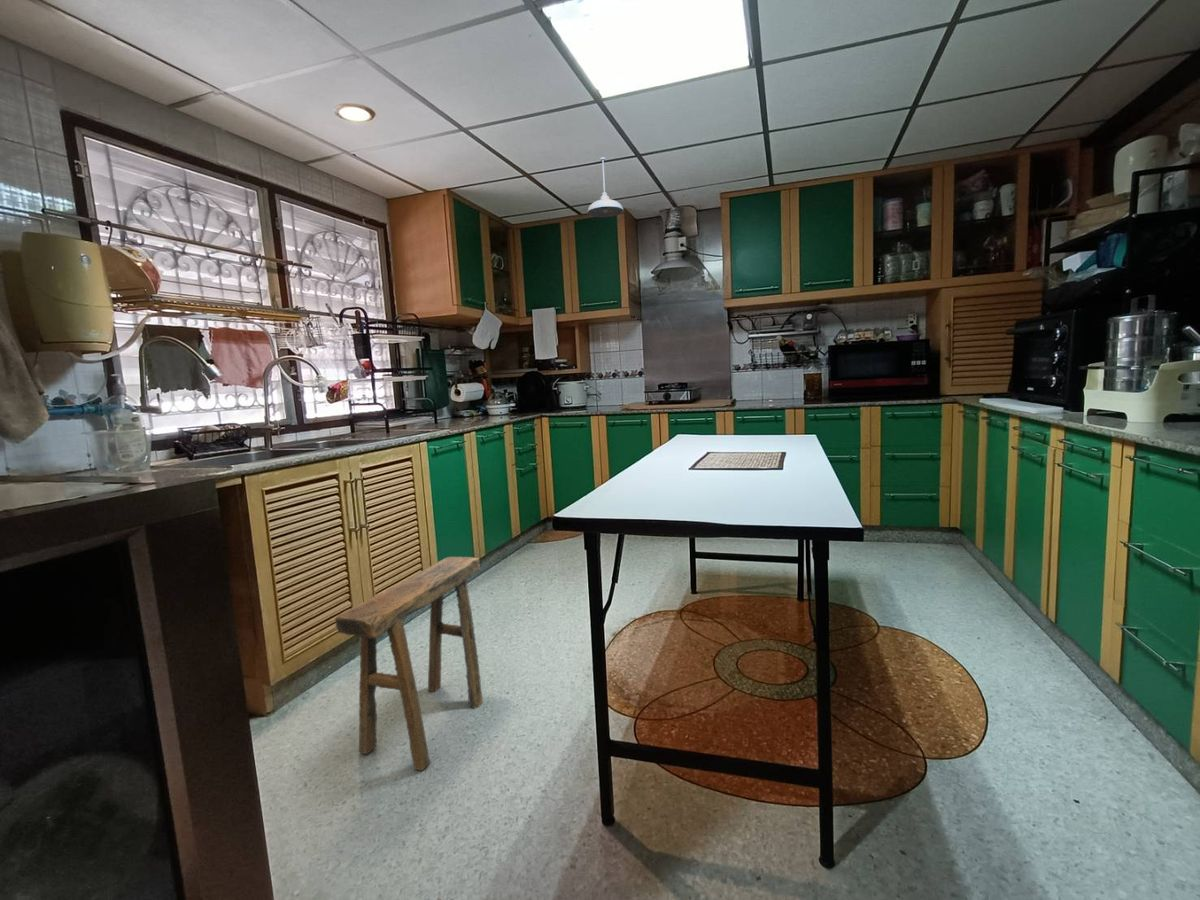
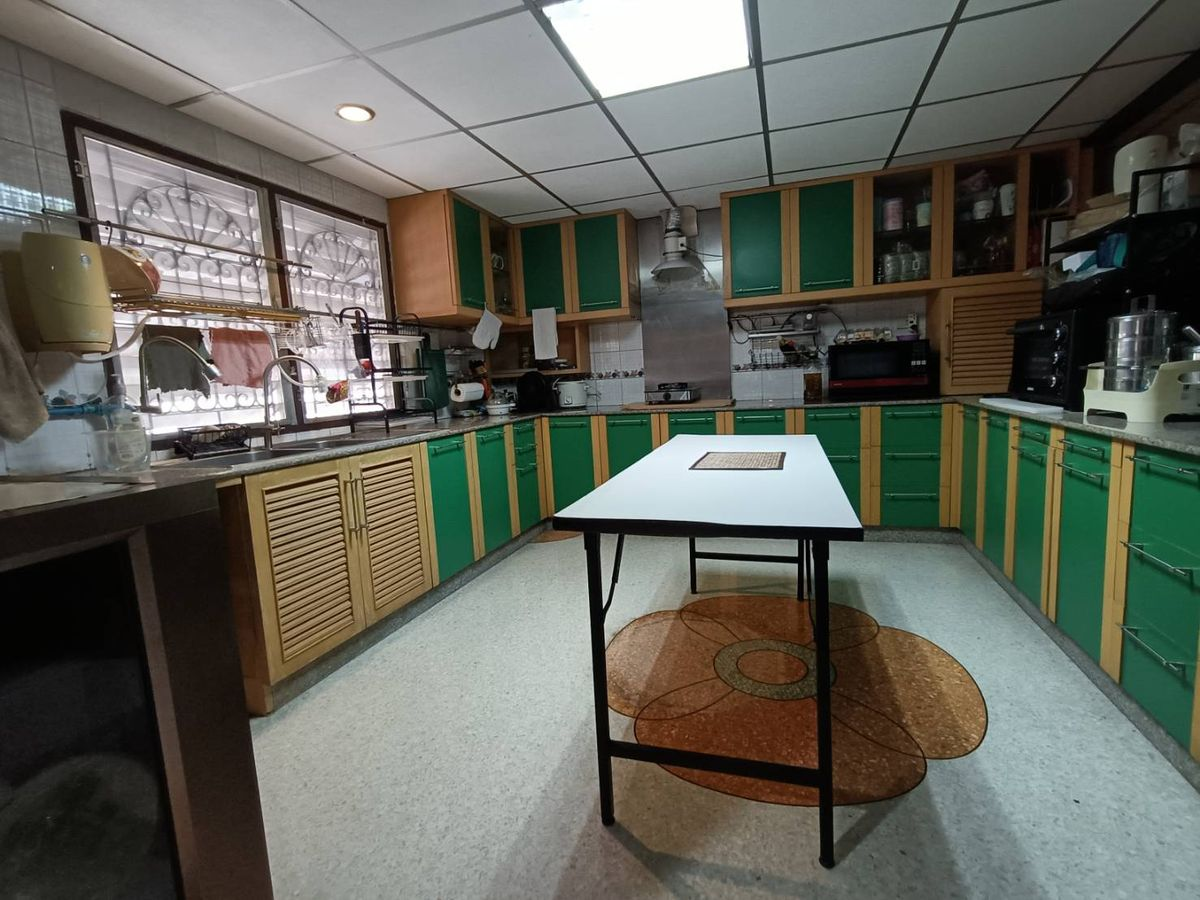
- stool [334,556,484,771]
- pendant light [586,156,624,218]
